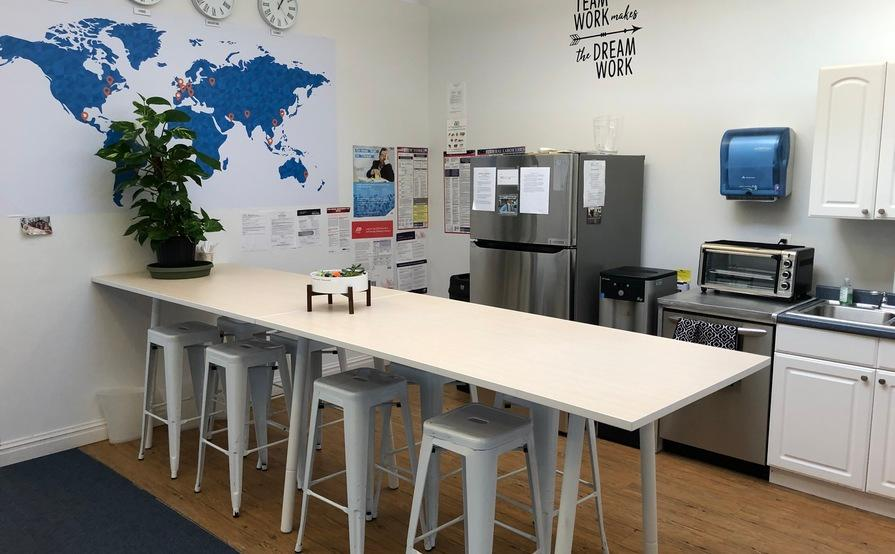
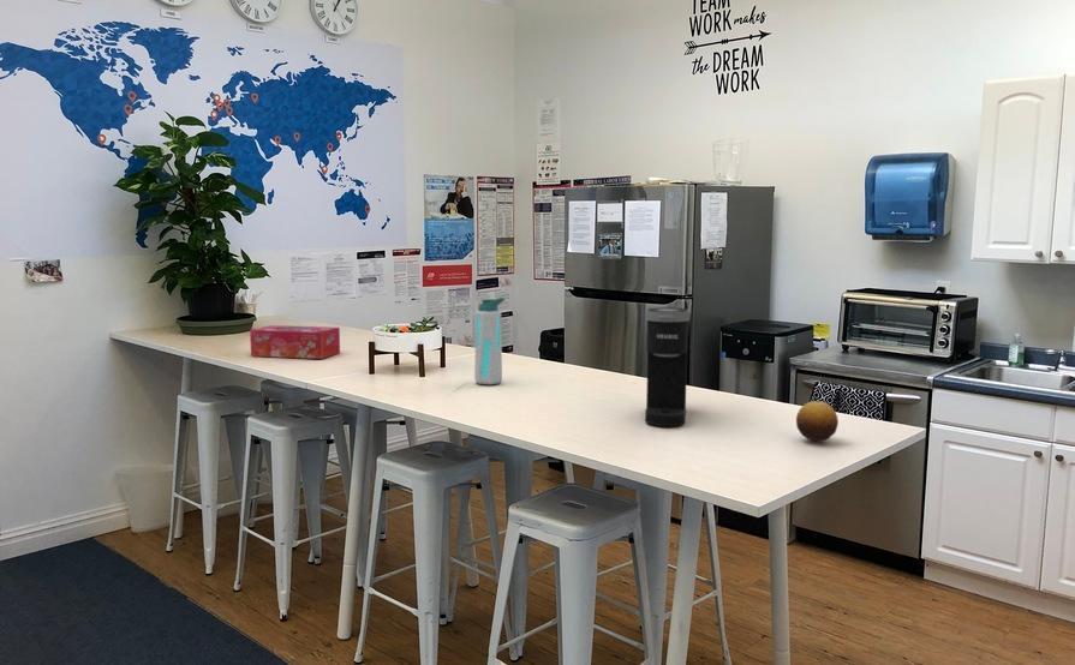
+ tissue box [249,324,341,360]
+ coffee maker [644,306,691,427]
+ fruit [795,400,840,443]
+ water bottle [473,295,507,385]
